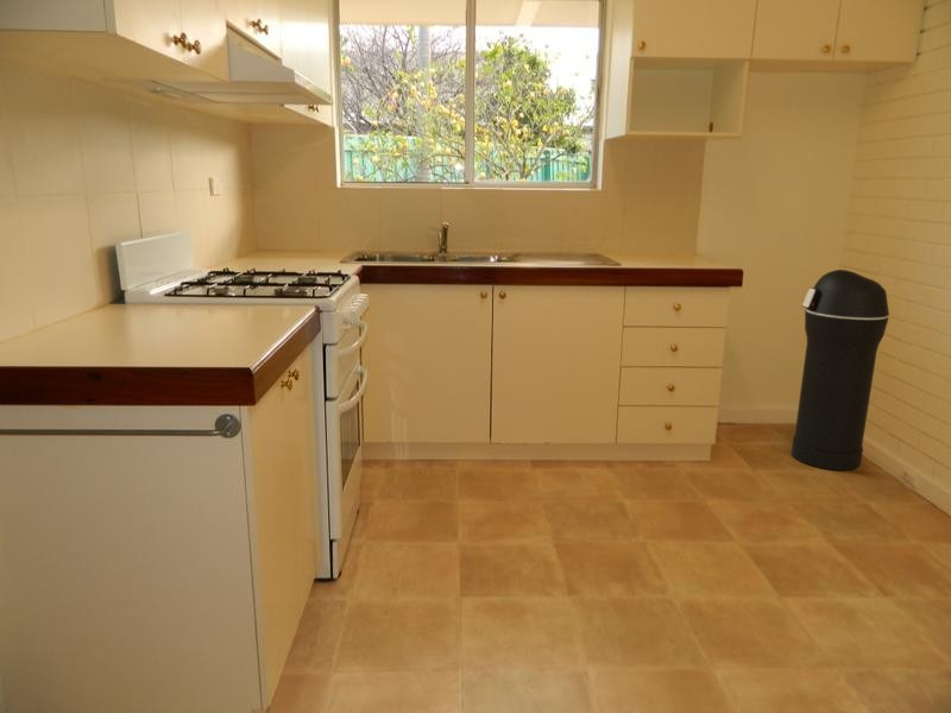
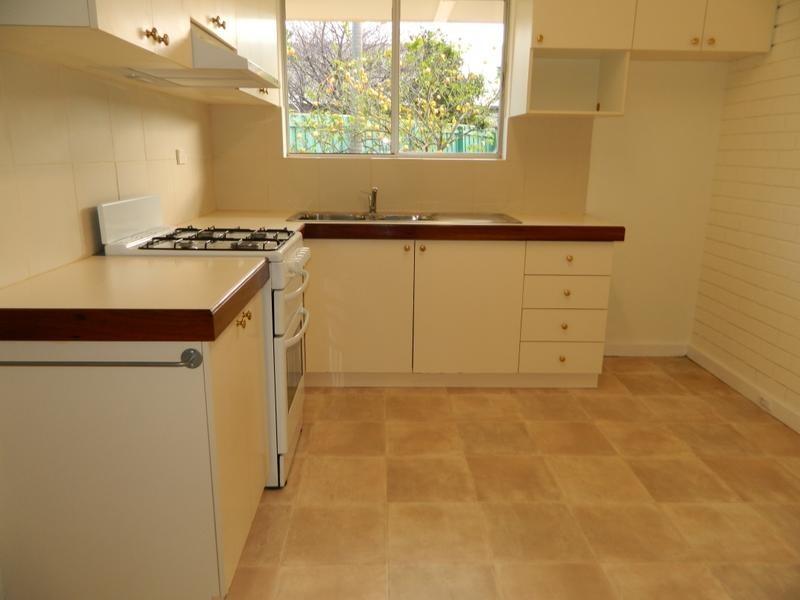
- trash can [791,269,890,472]
